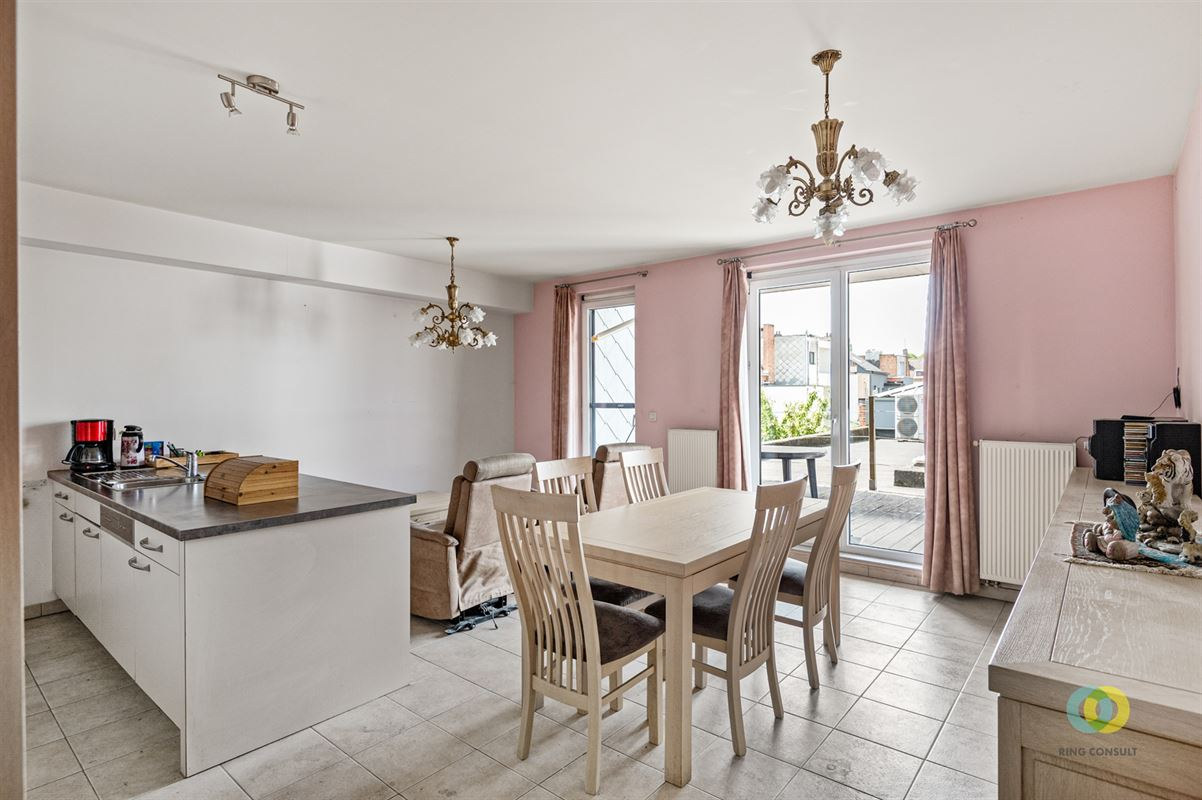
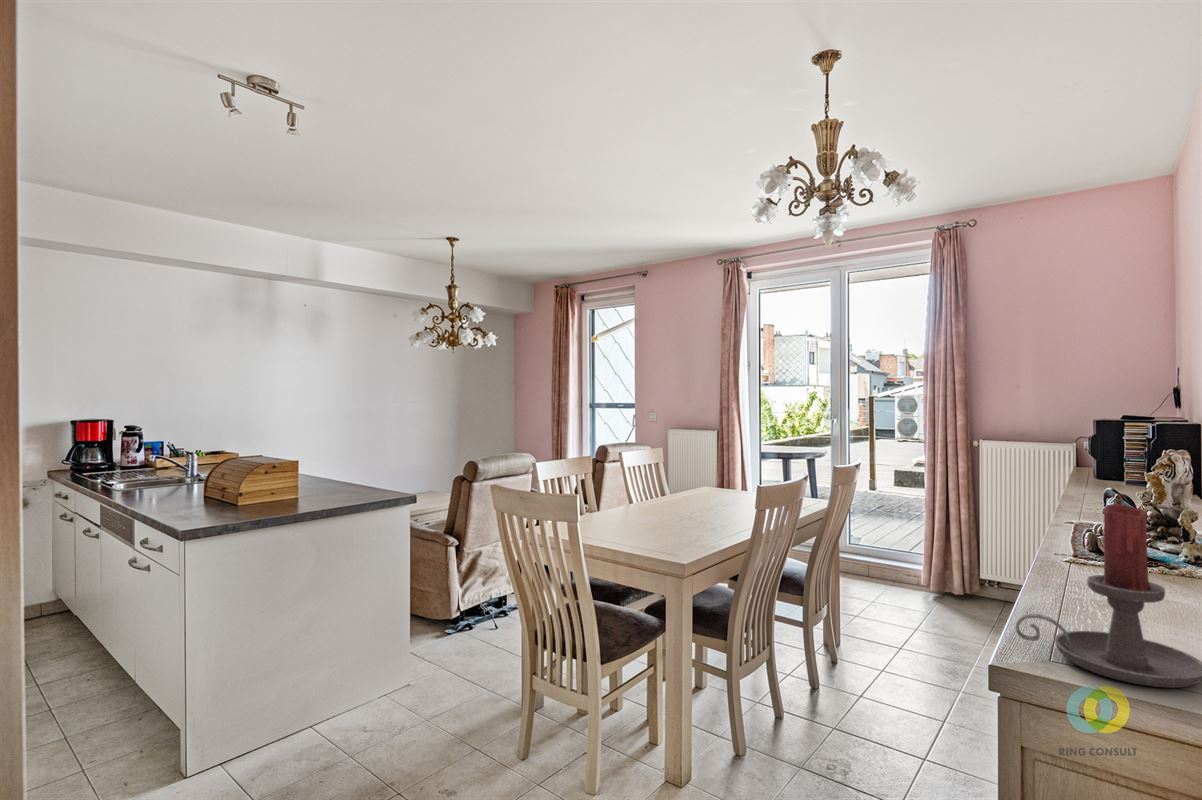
+ candle holder [1015,503,1202,689]
